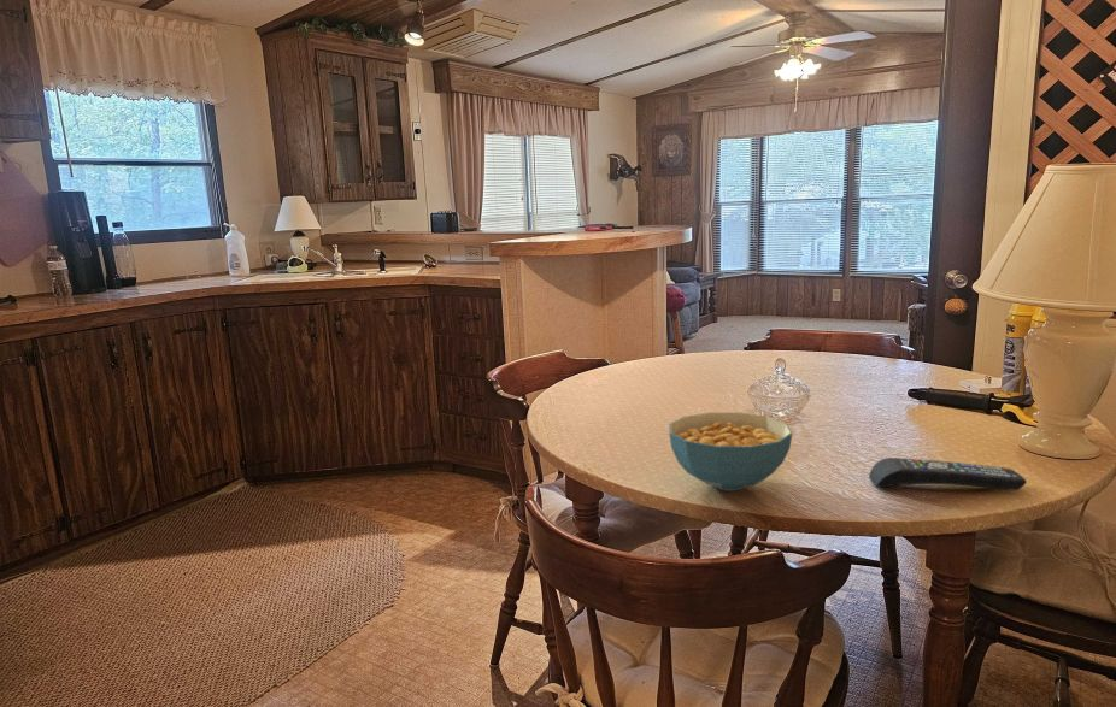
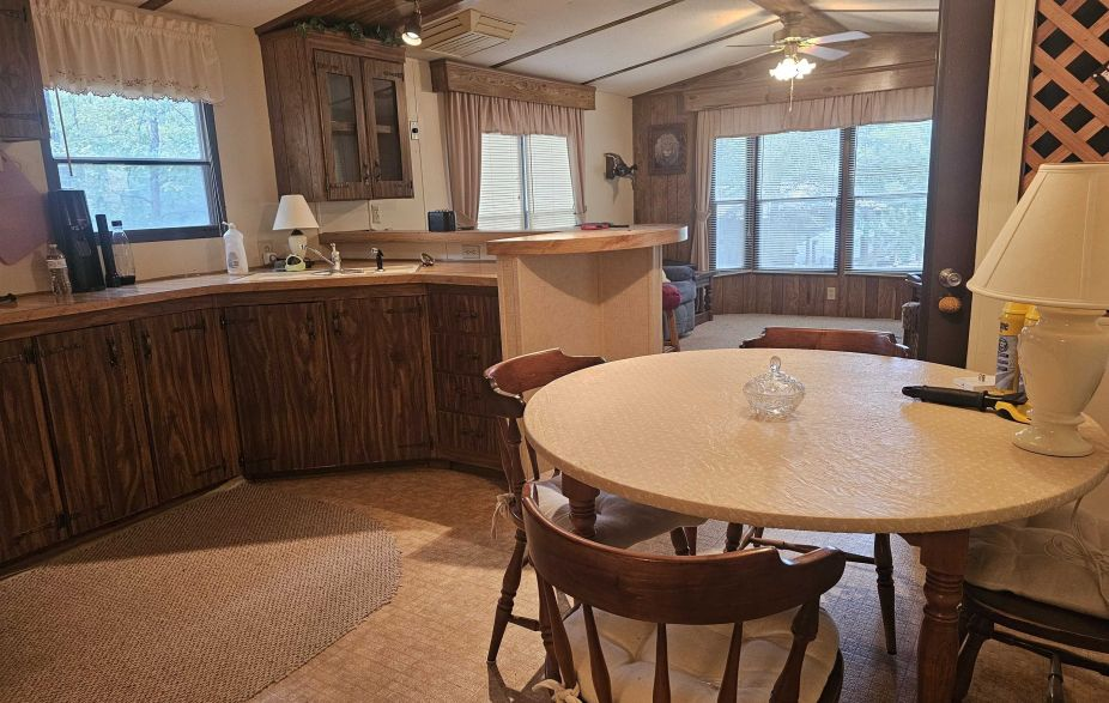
- remote control [868,456,1027,491]
- cereal bowl [668,411,793,491]
